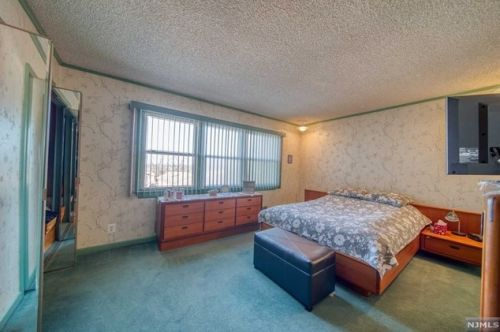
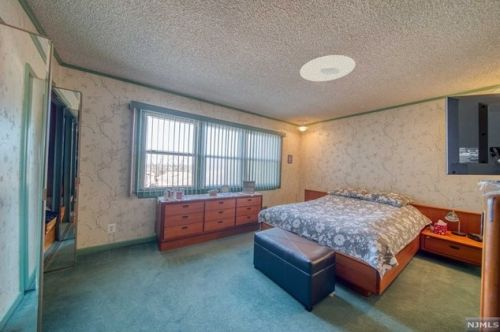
+ ceiling light [299,54,356,82]
